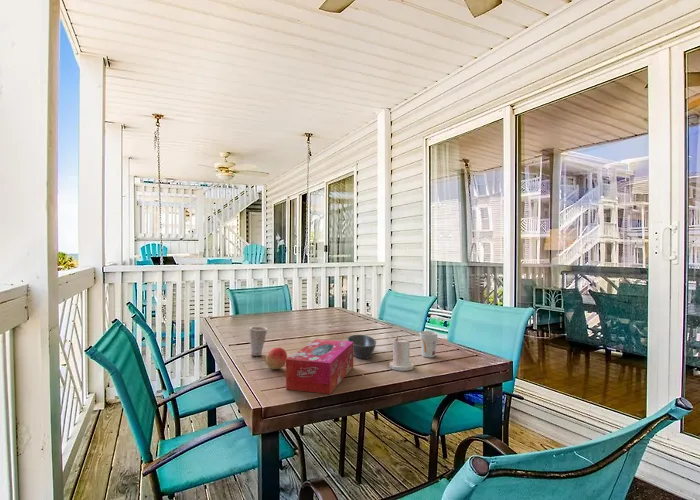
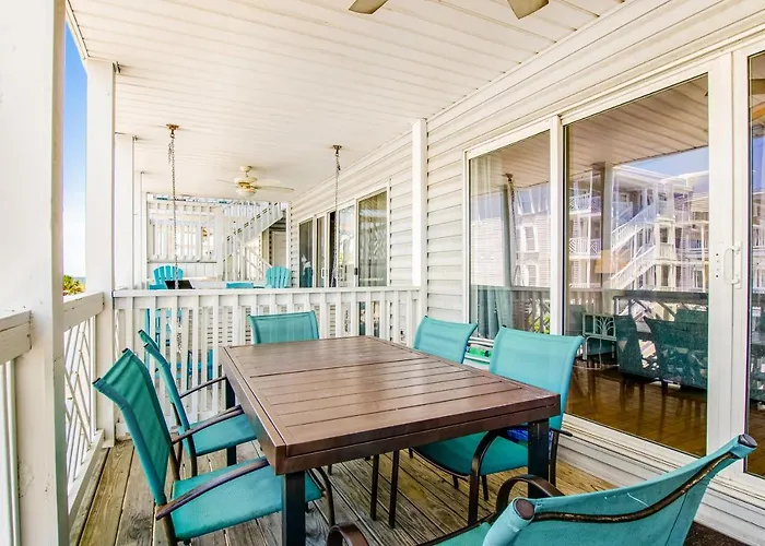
- fruit [265,347,288,370]
- cup [418,330,439,358]
- bowl [346,334,377,360]
- cup [248,326,269,357]
- tissue box [285,338,354,395]
- candle [388,335,415,372]
